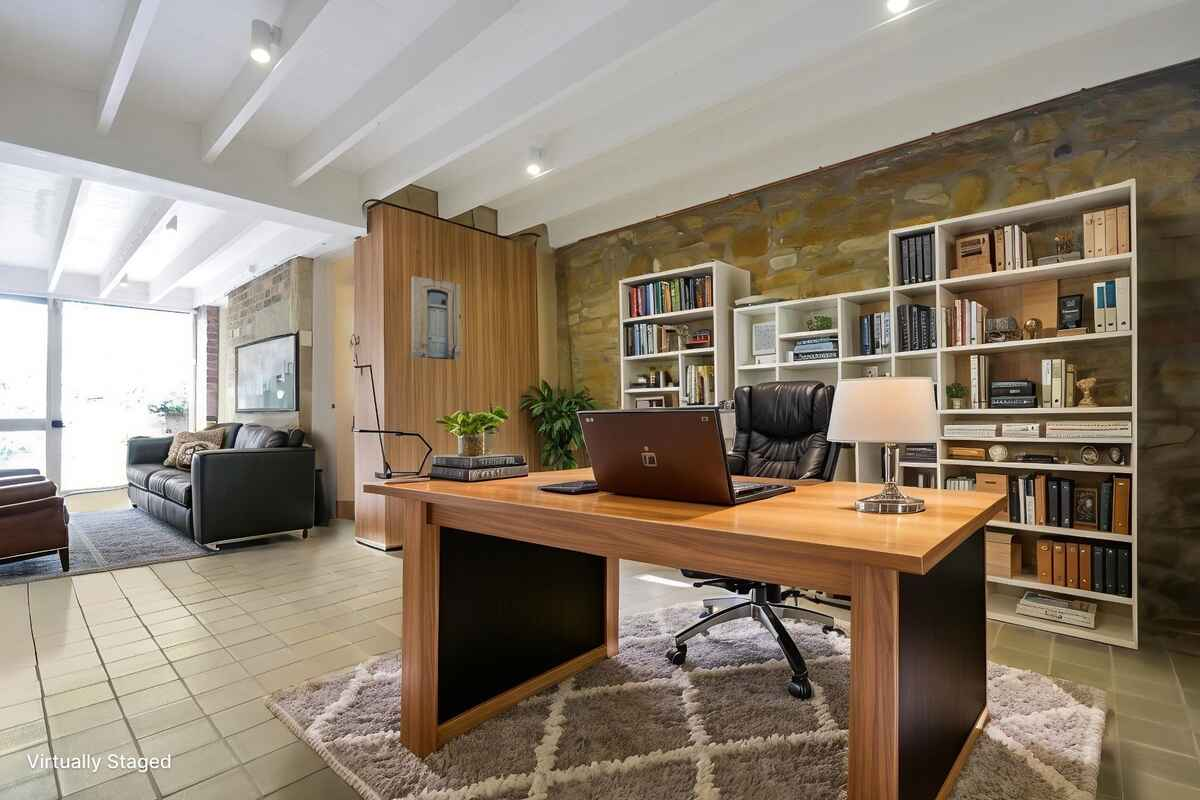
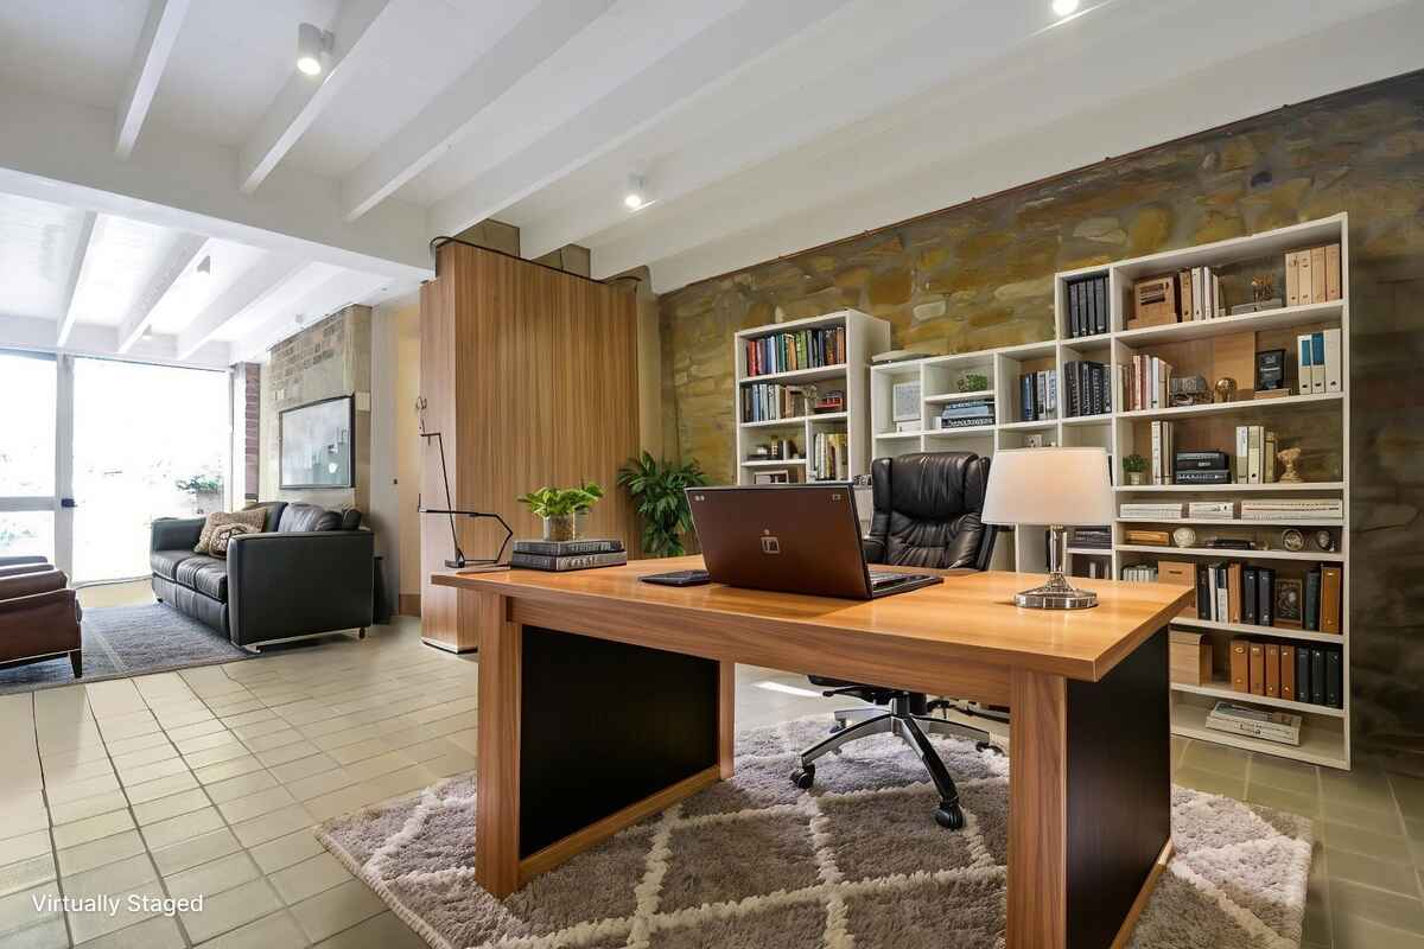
- wall art [410,275,462,361]
